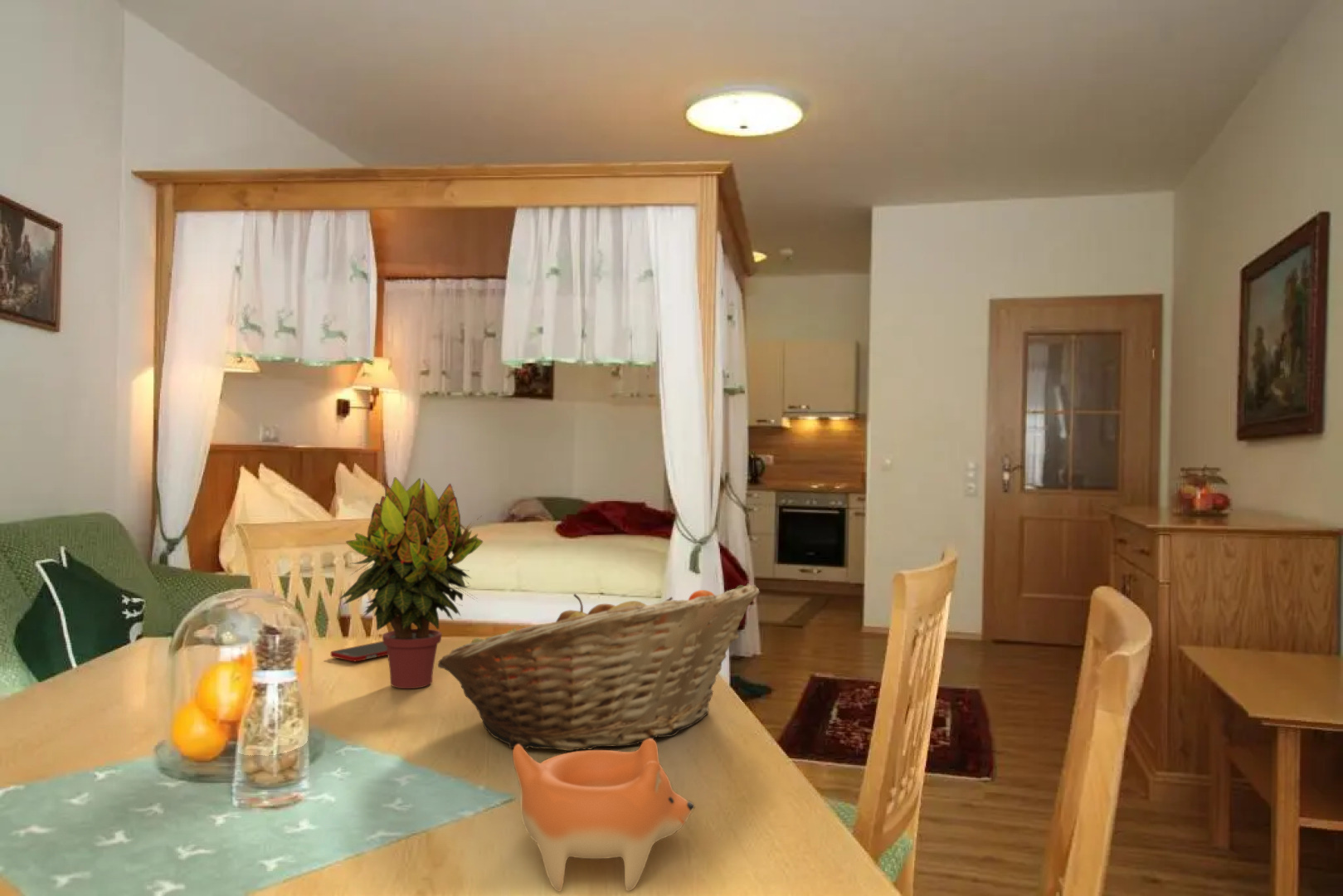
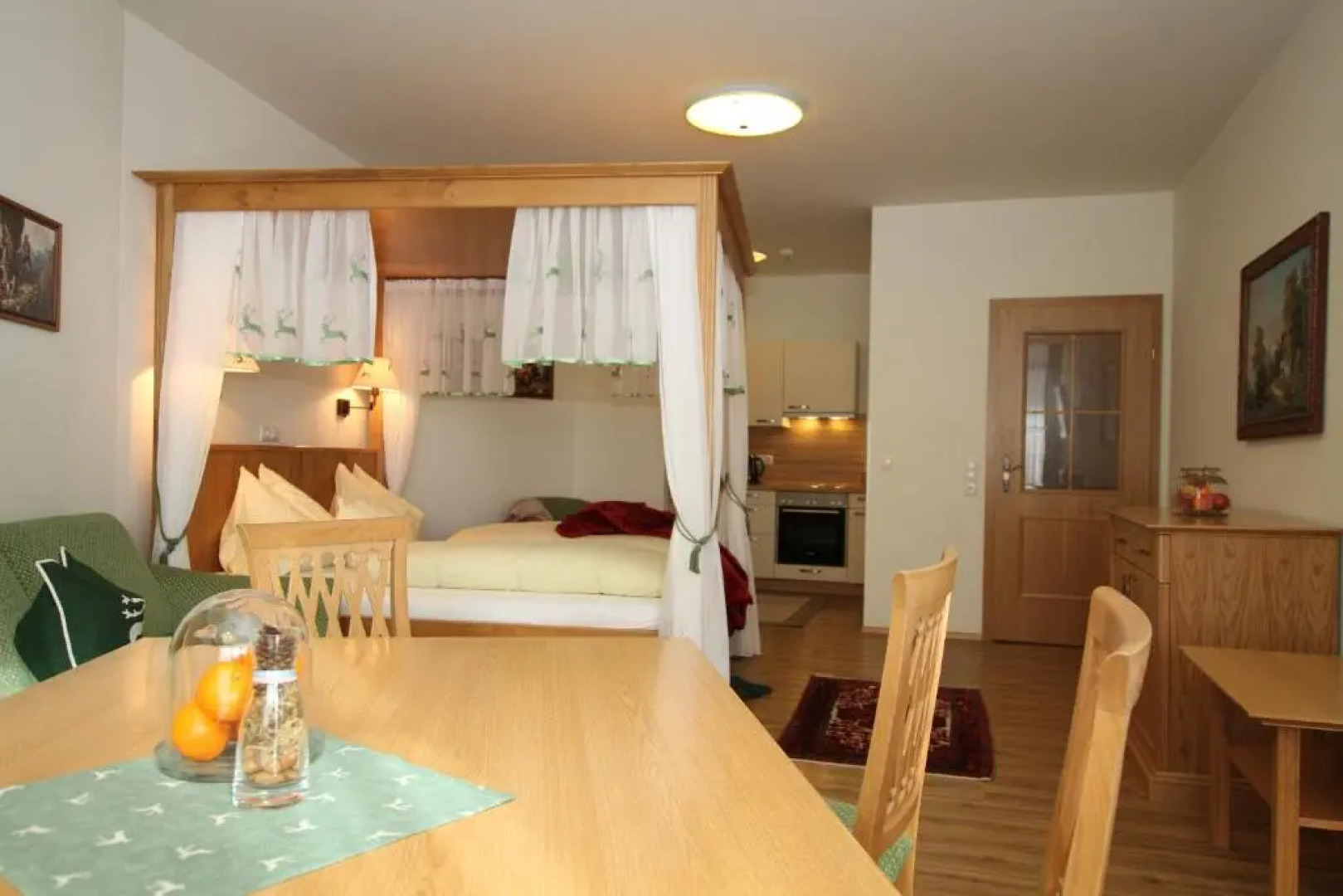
- cell phone [330,640,388,662]
- fruit basket [436,583,761,752]
- potted plant [338,476,484,689]
- bowl [512,738,695,892]
